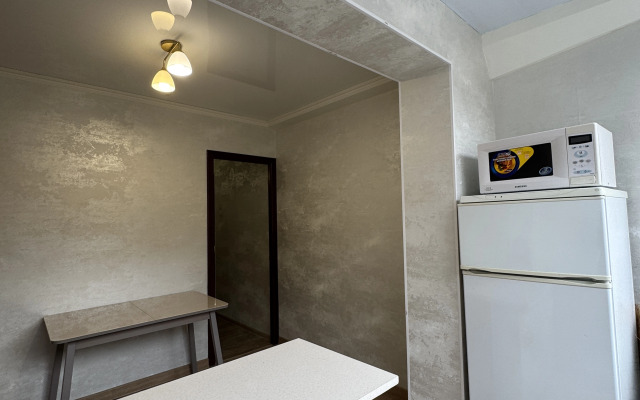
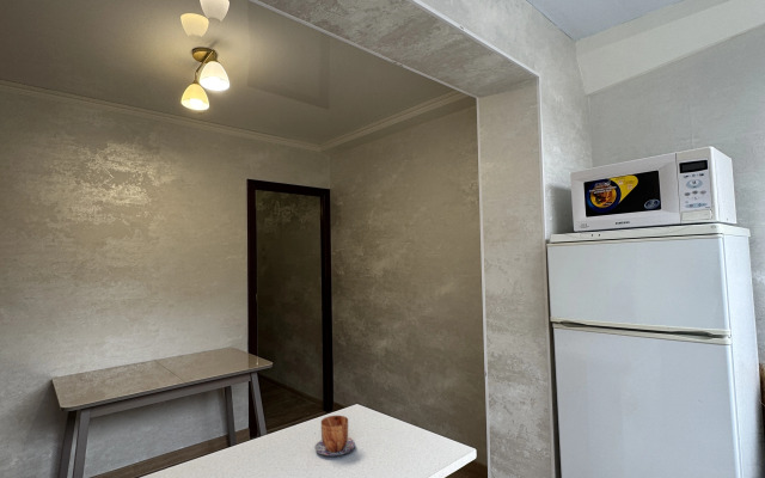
+ mug [313,415,356,458]
